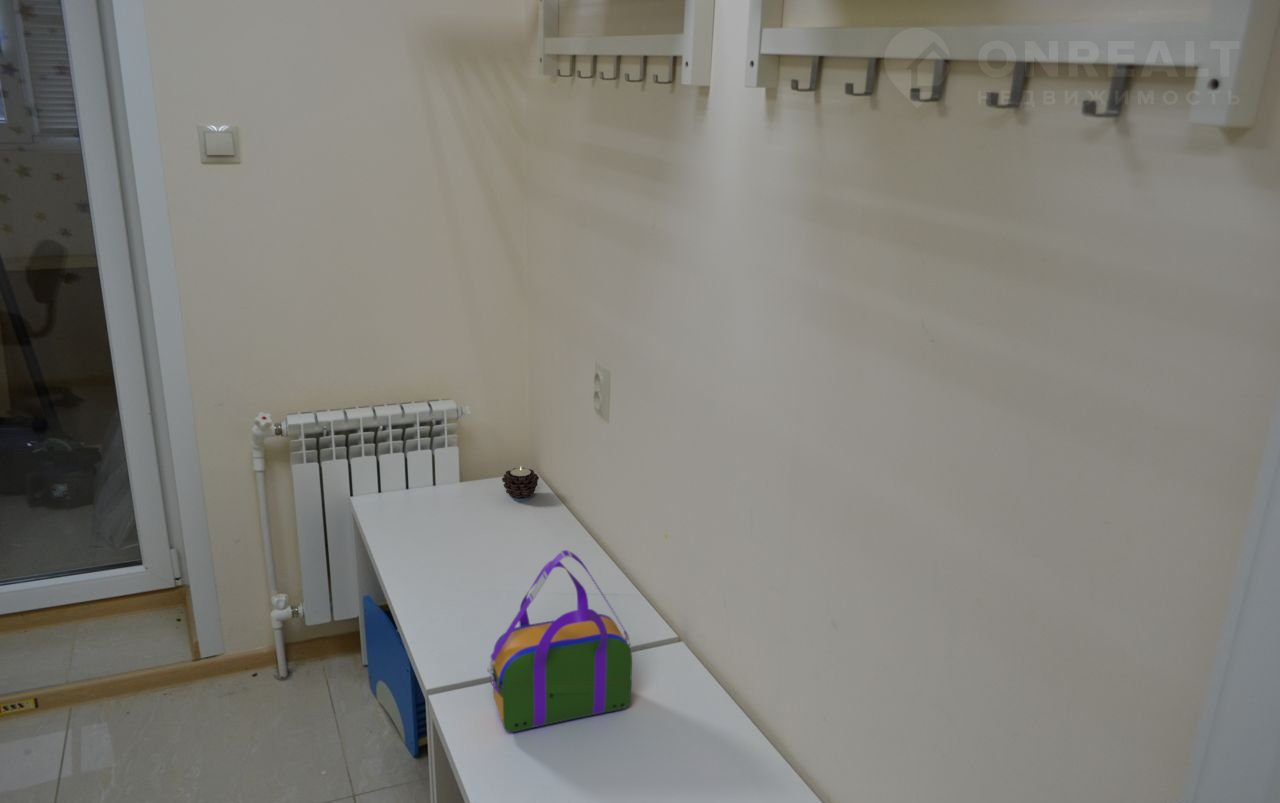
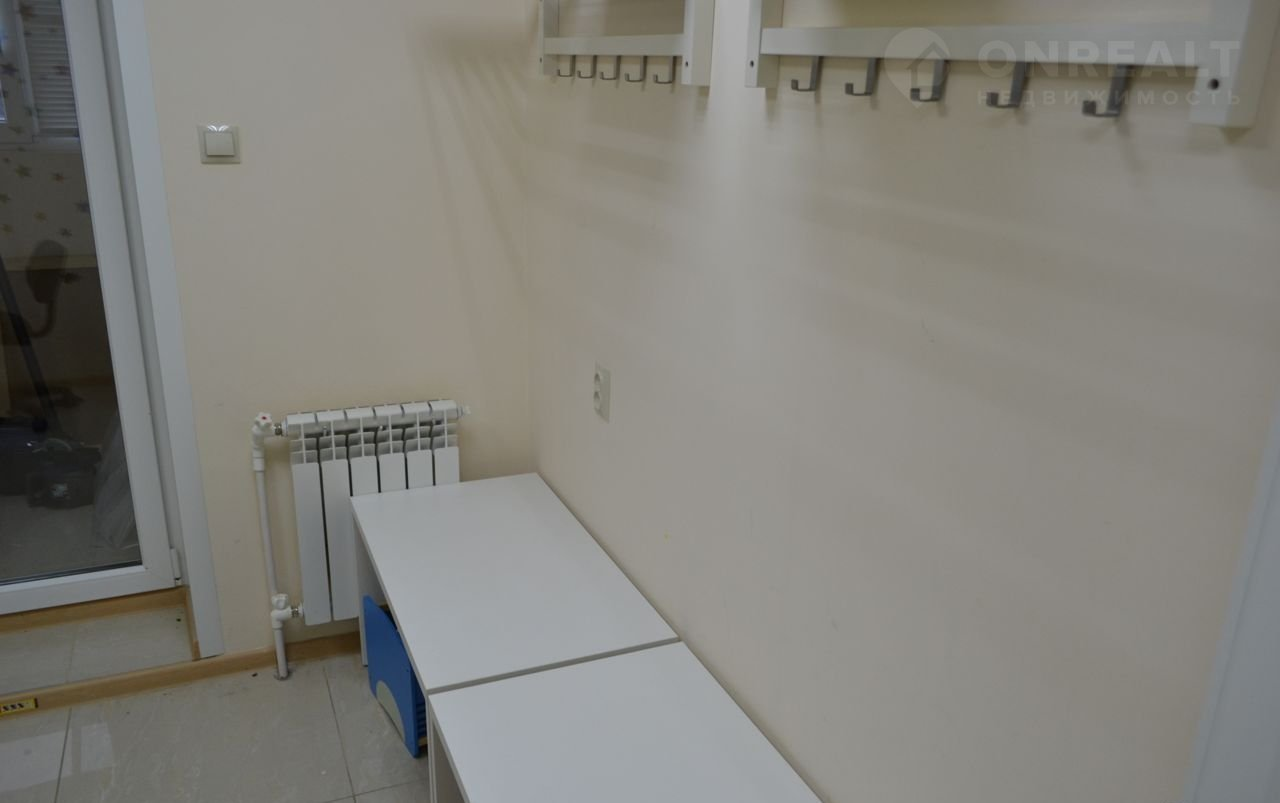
- candle [501,465,540,502]
- handbag [486,549,633,733]
